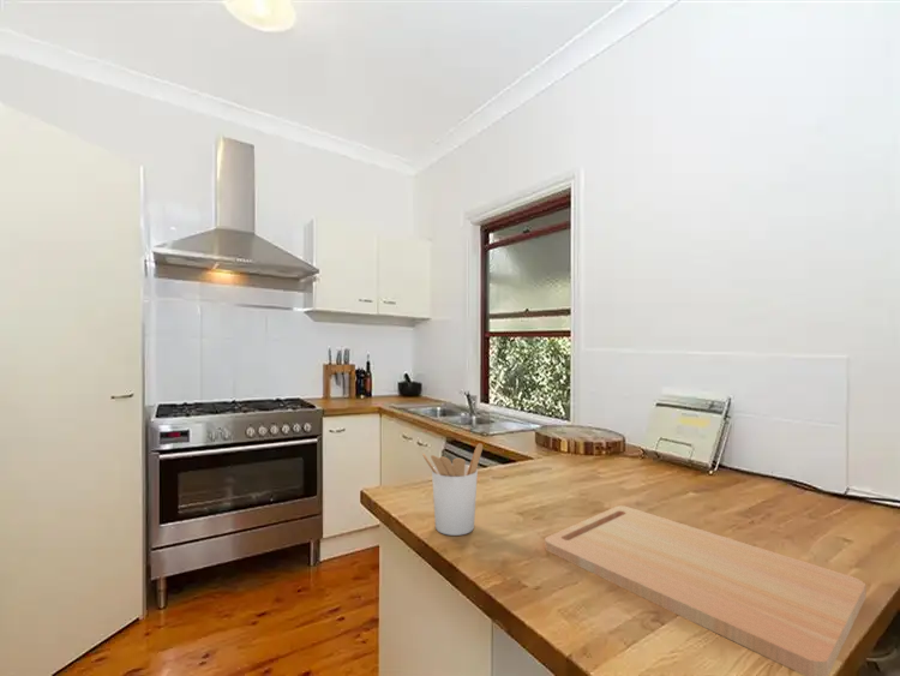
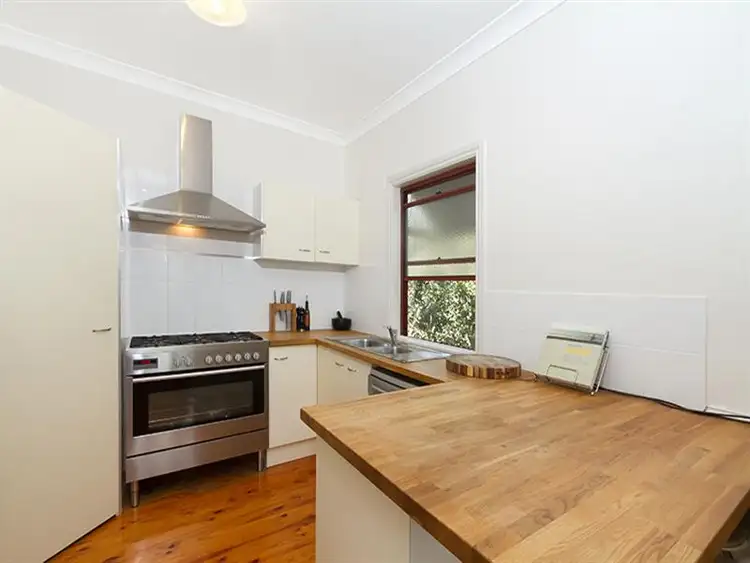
- utensil holder [421,442,484,537]
- cutting board [544,504,868,676]
